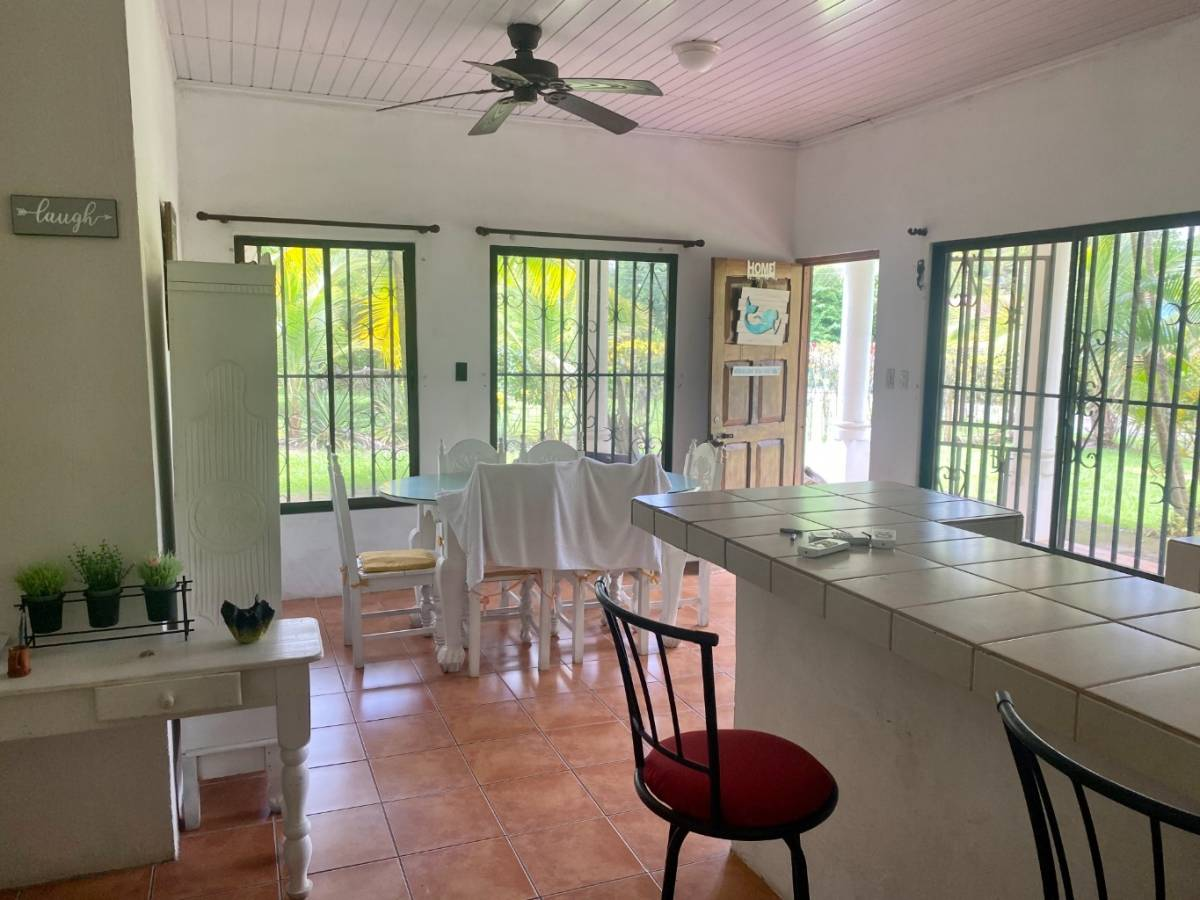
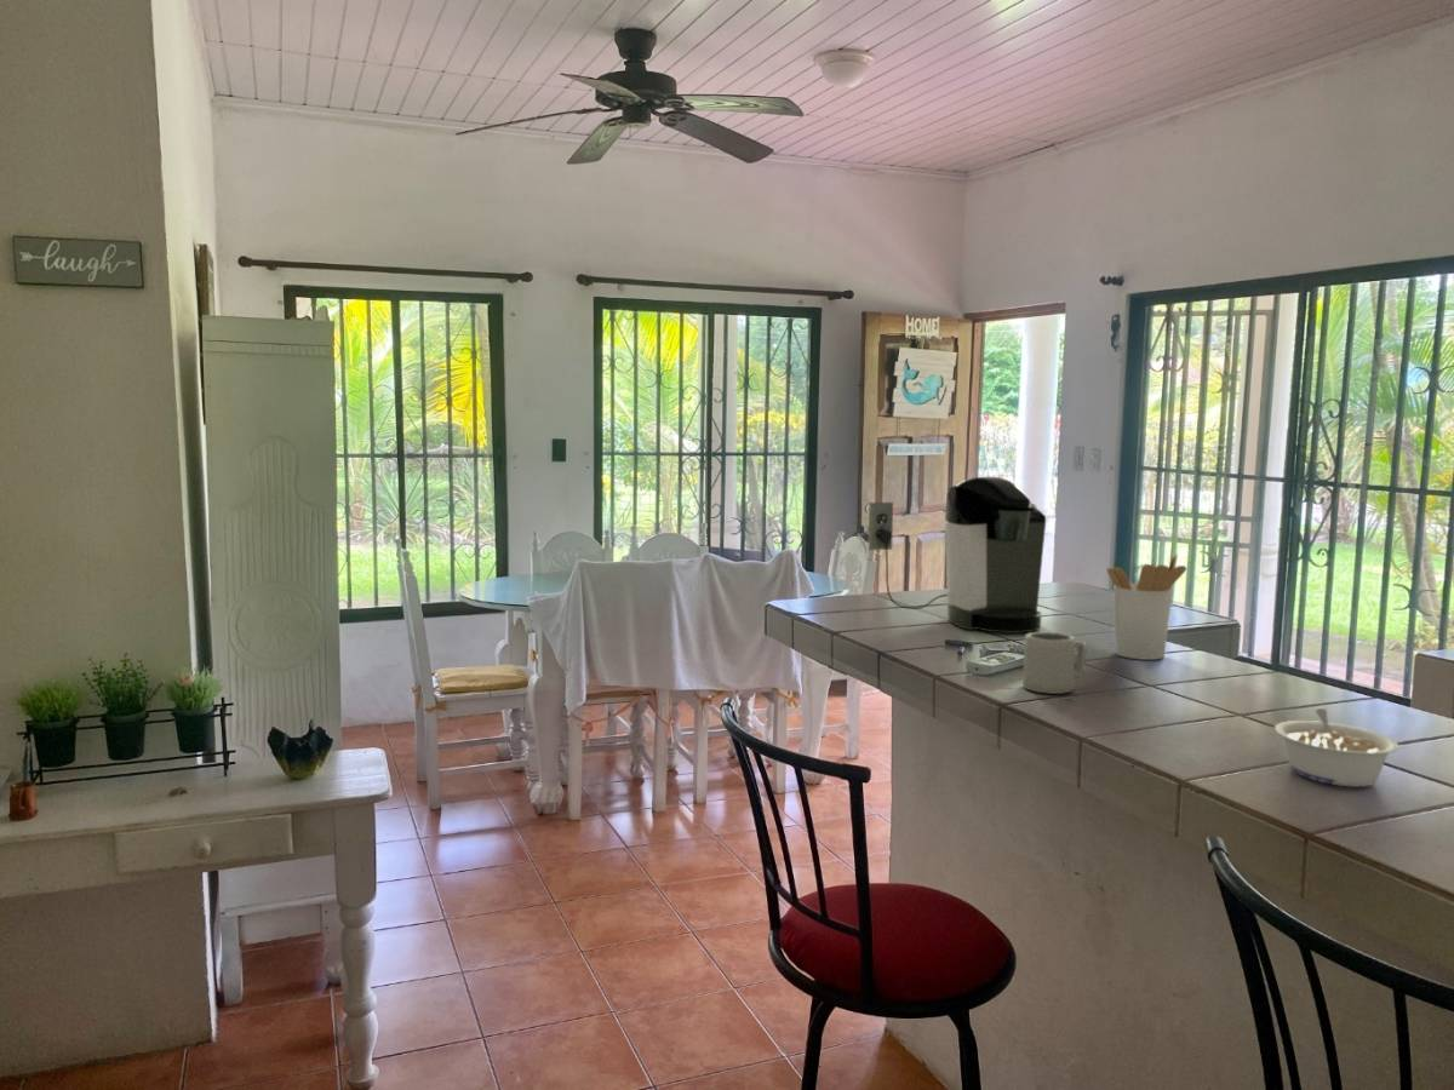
+ legume [1273,707,1401,787]
+ cup [1021,631,1087,695]
+ utensil holder [1105,553,1187,661]
+ coffee maker [868,476,1047,633]
